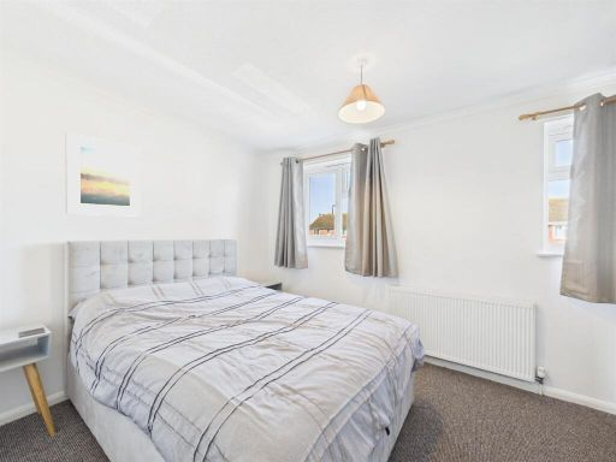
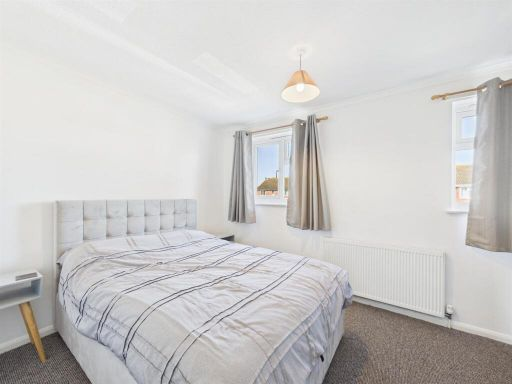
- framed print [65,131,142,218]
